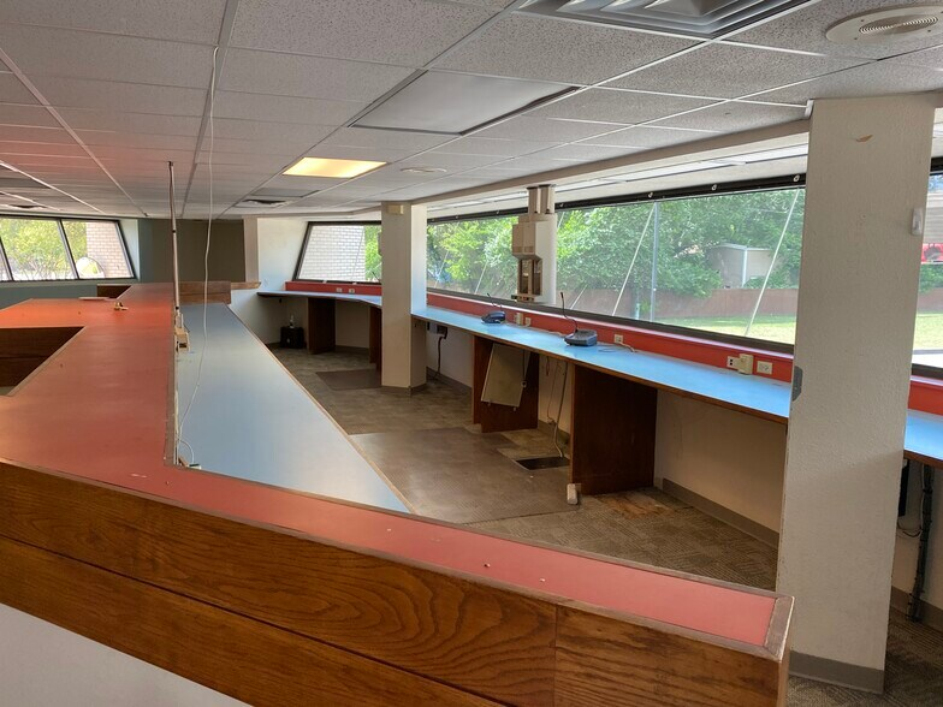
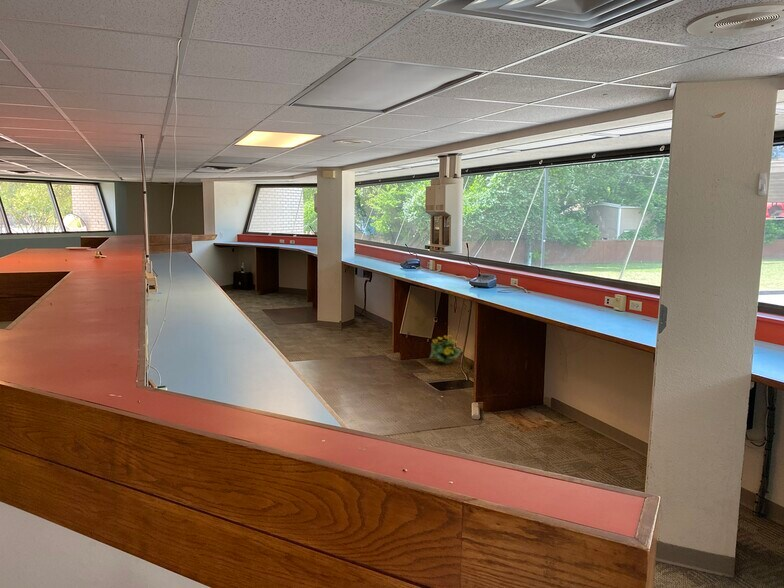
+ flowering plant [429,334,462,365]
